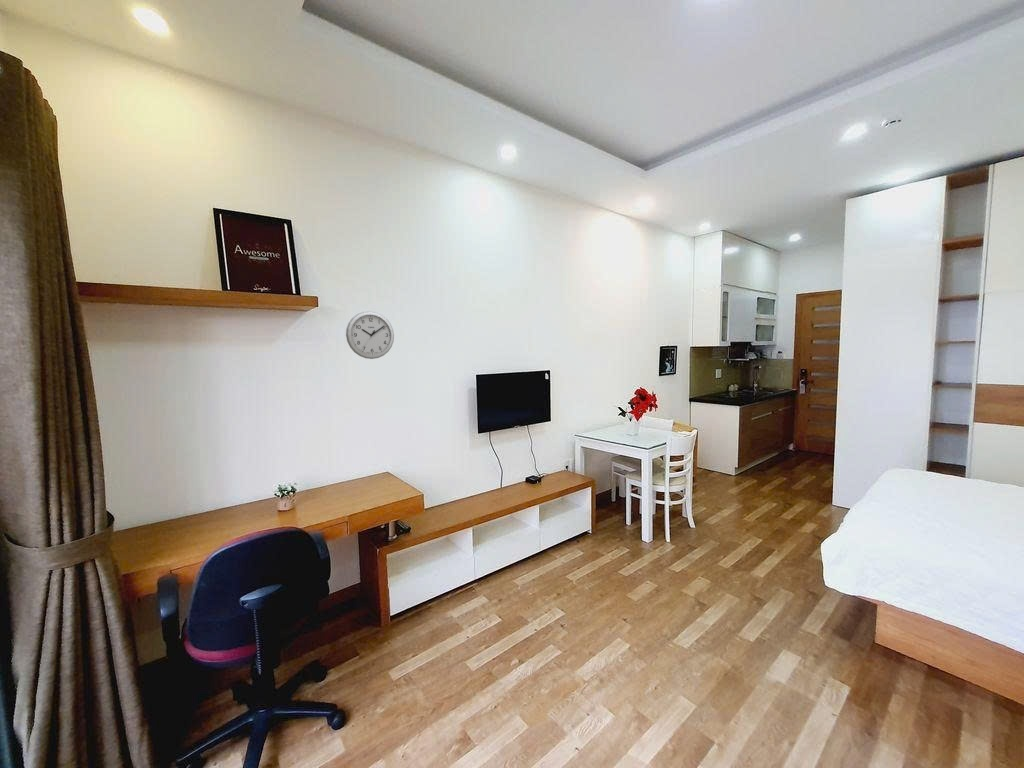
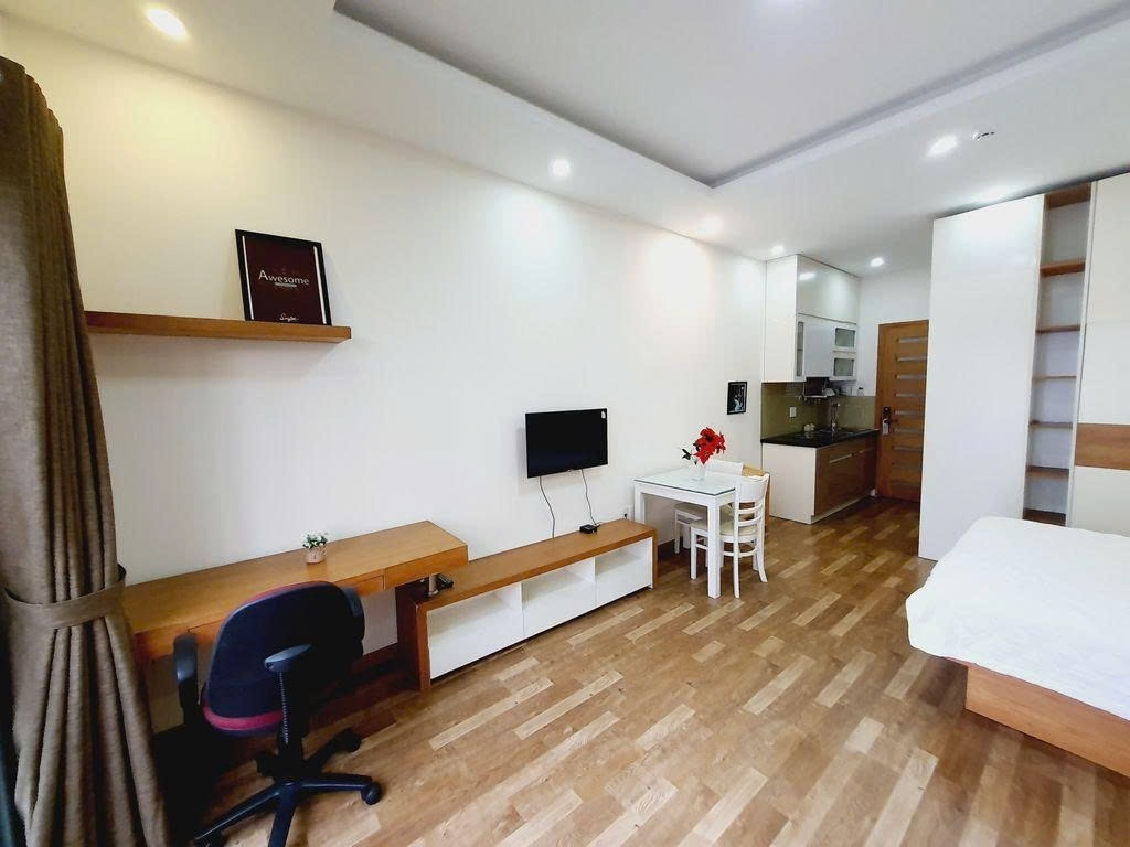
- wall clock [345,310,395,360]
